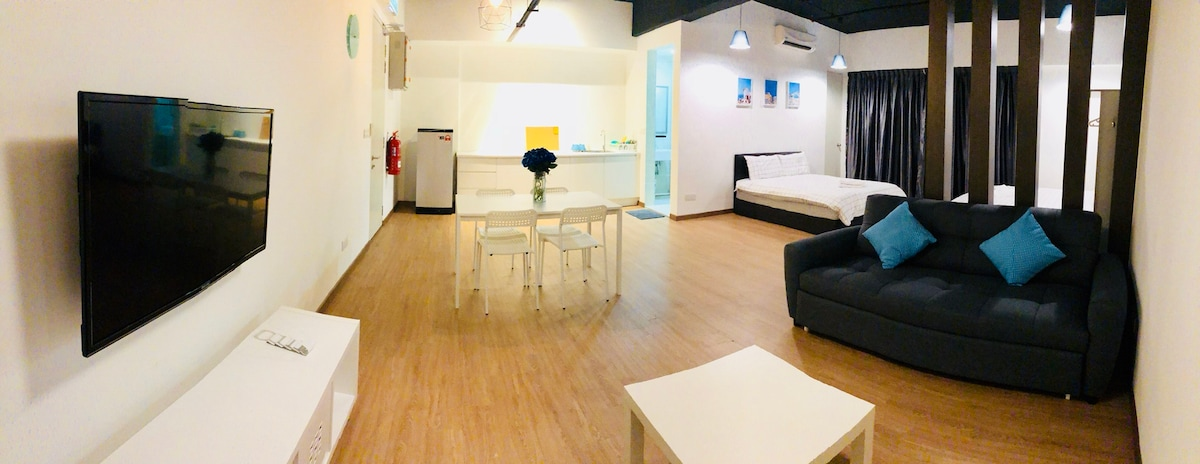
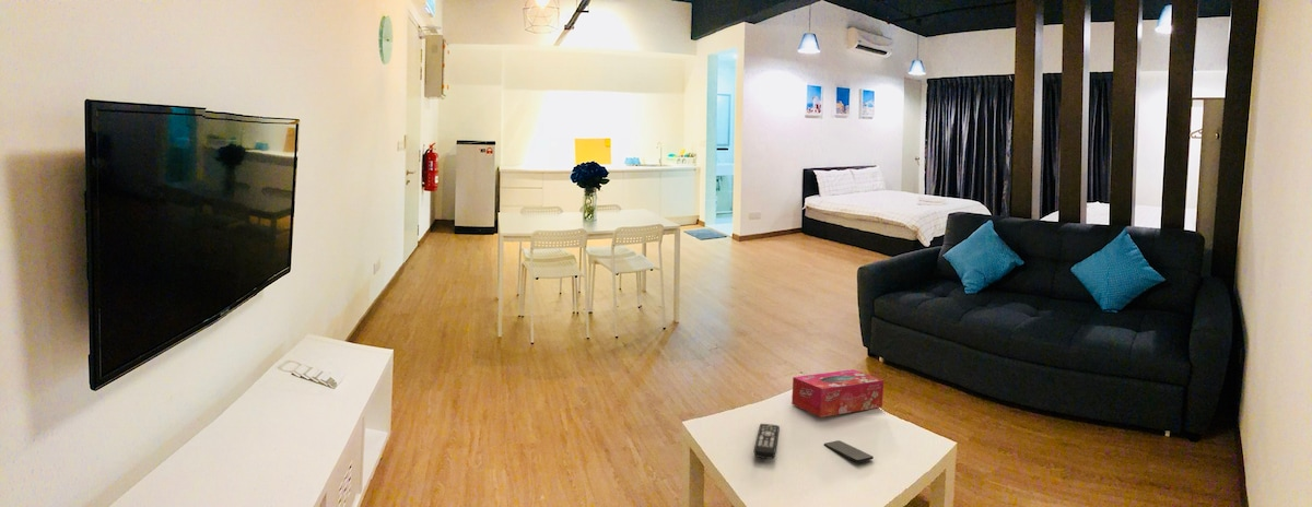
+ tissue box [790,368,885,418]
+ smartphone [823,439,875,463]
+ remote control [753,423,781,460]
